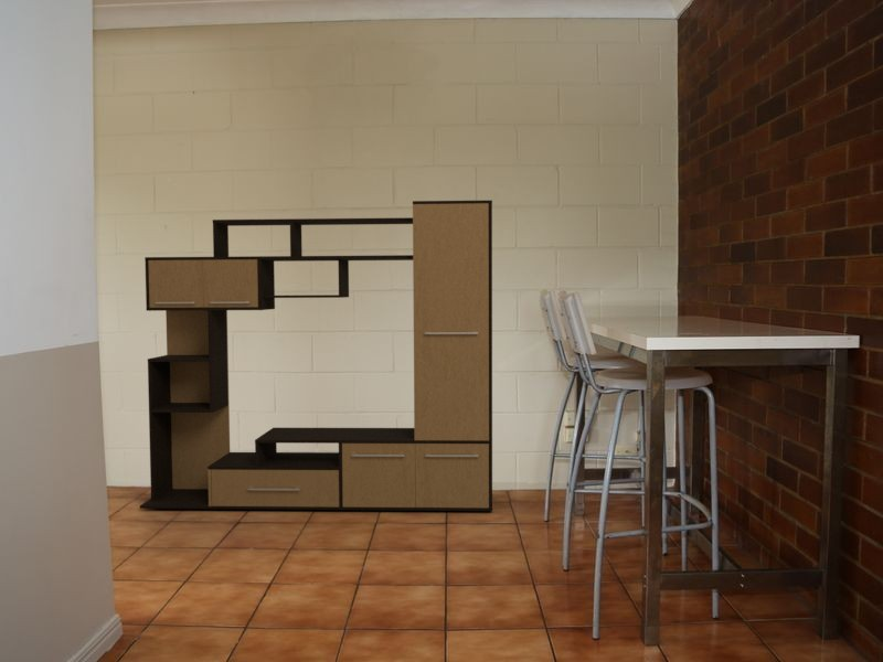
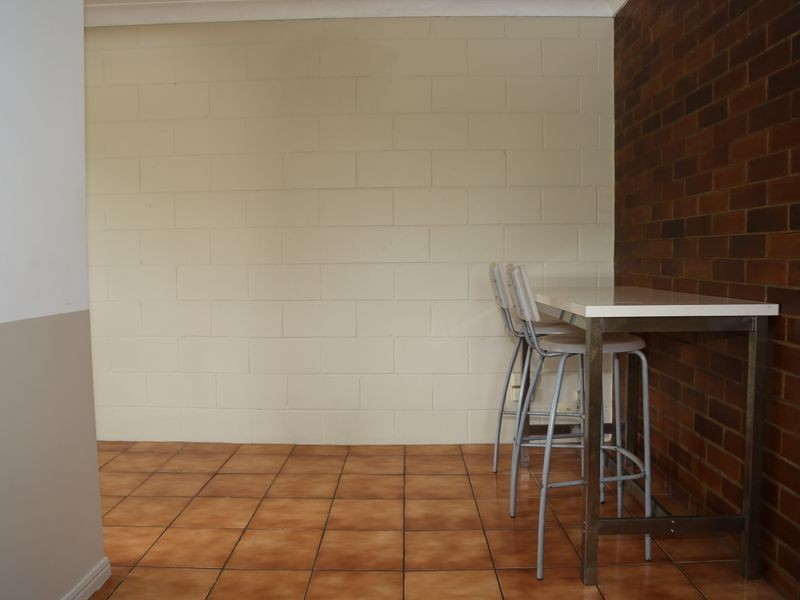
- media console [139,200,493,512]
